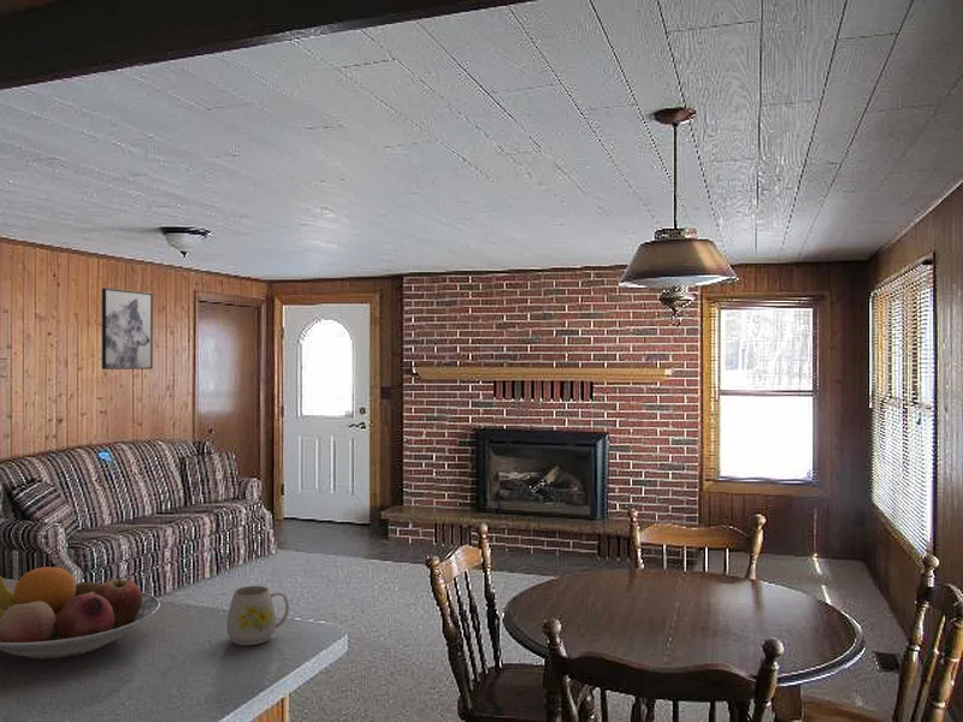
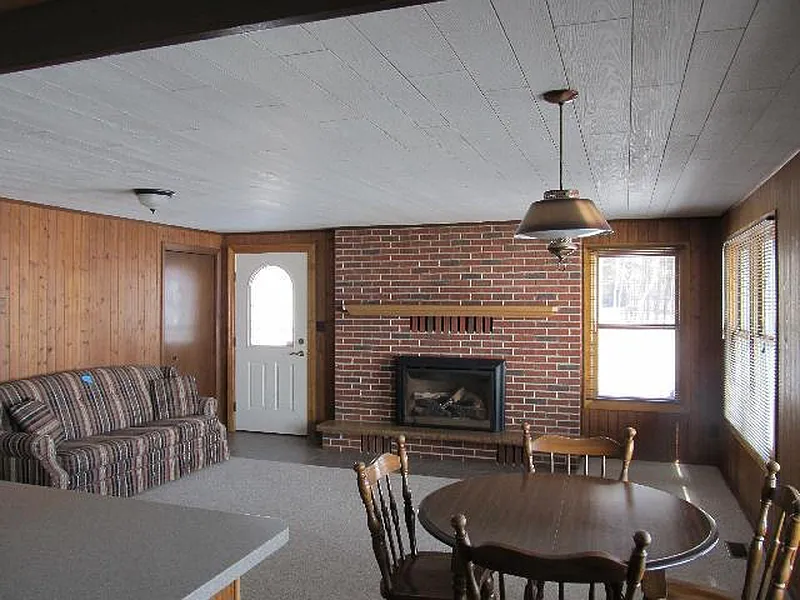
- mug [225,585,290,646]
- fruit bowl [0,566,161,661]
- wall art [101,286,154,371]
